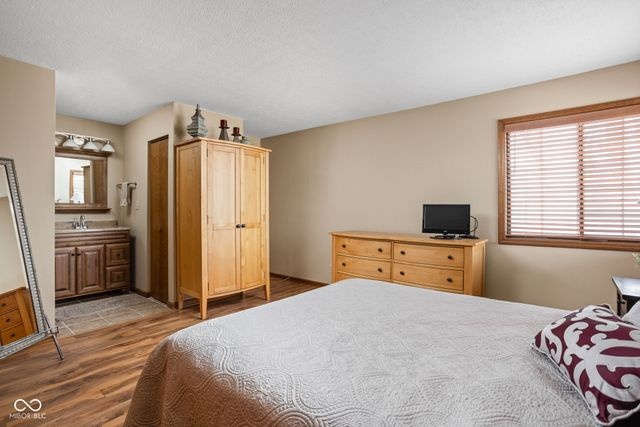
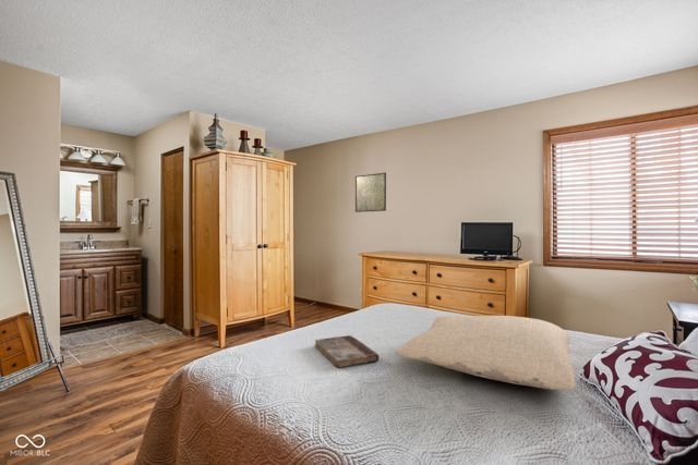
+ pillow [395,315,577,391]
+ book [314,334,380,369]
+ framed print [354,172,387,213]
